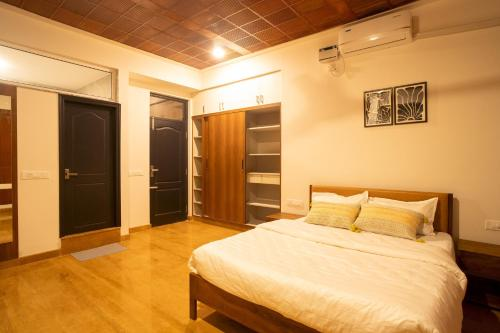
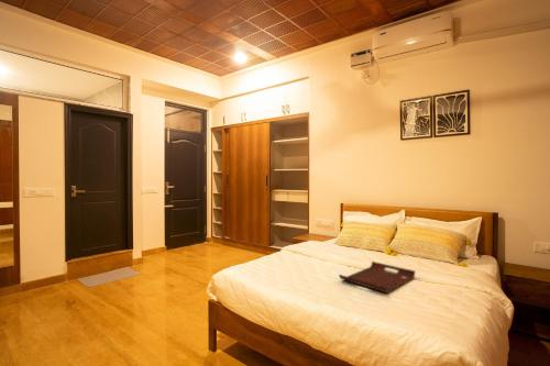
+ serving tray [338,260,416,295]
